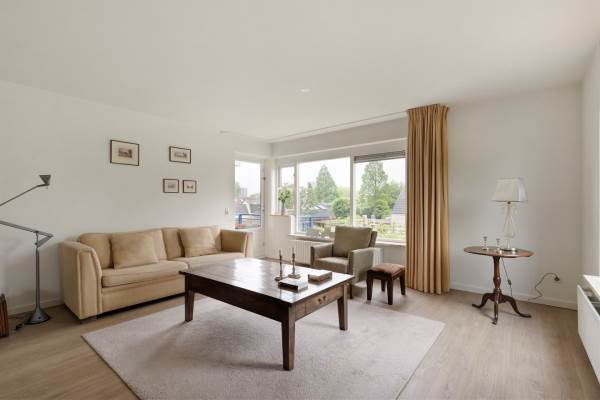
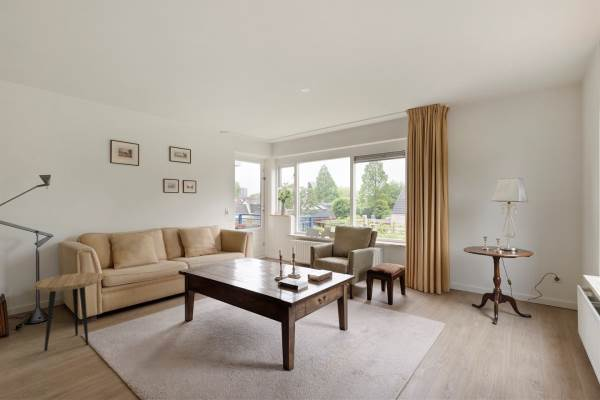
+ side table [33,272,104,352]
